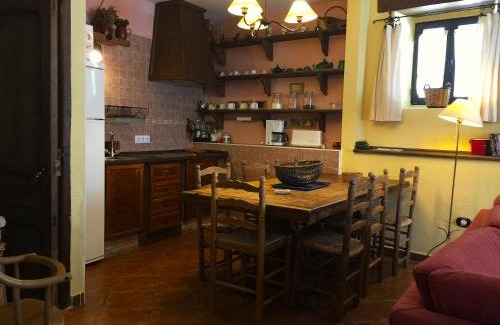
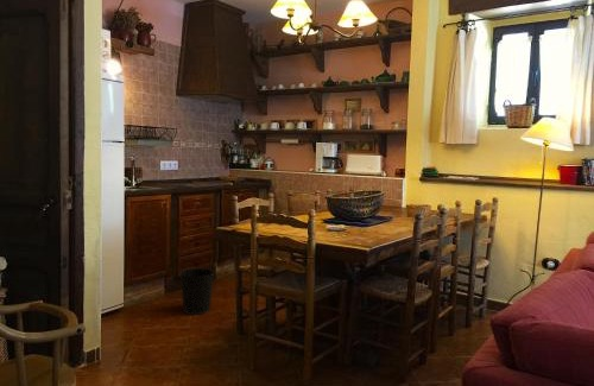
+ wastebasket [178,267,216,316]
